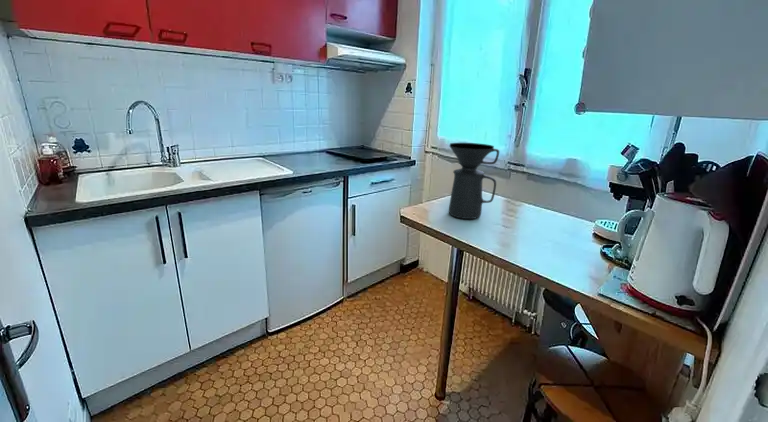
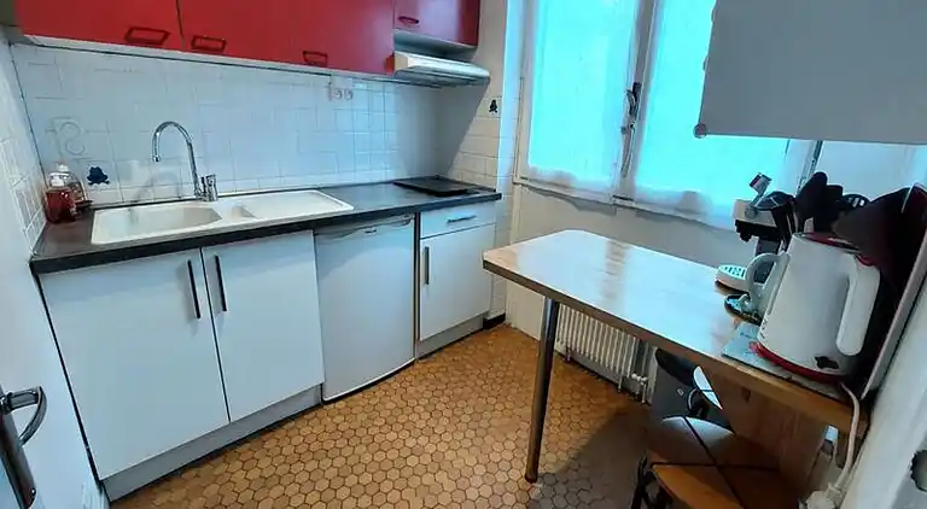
- coffee maker [448,142,500,220]
